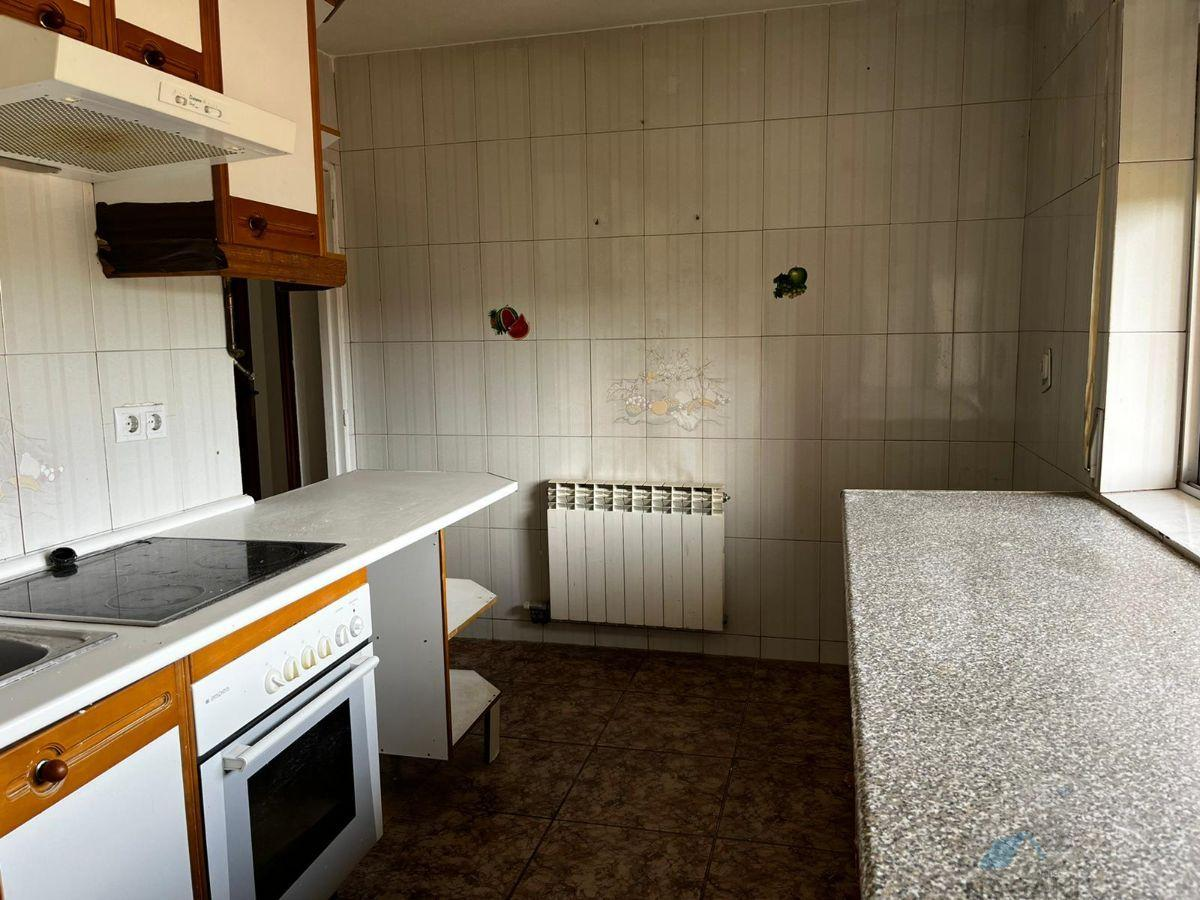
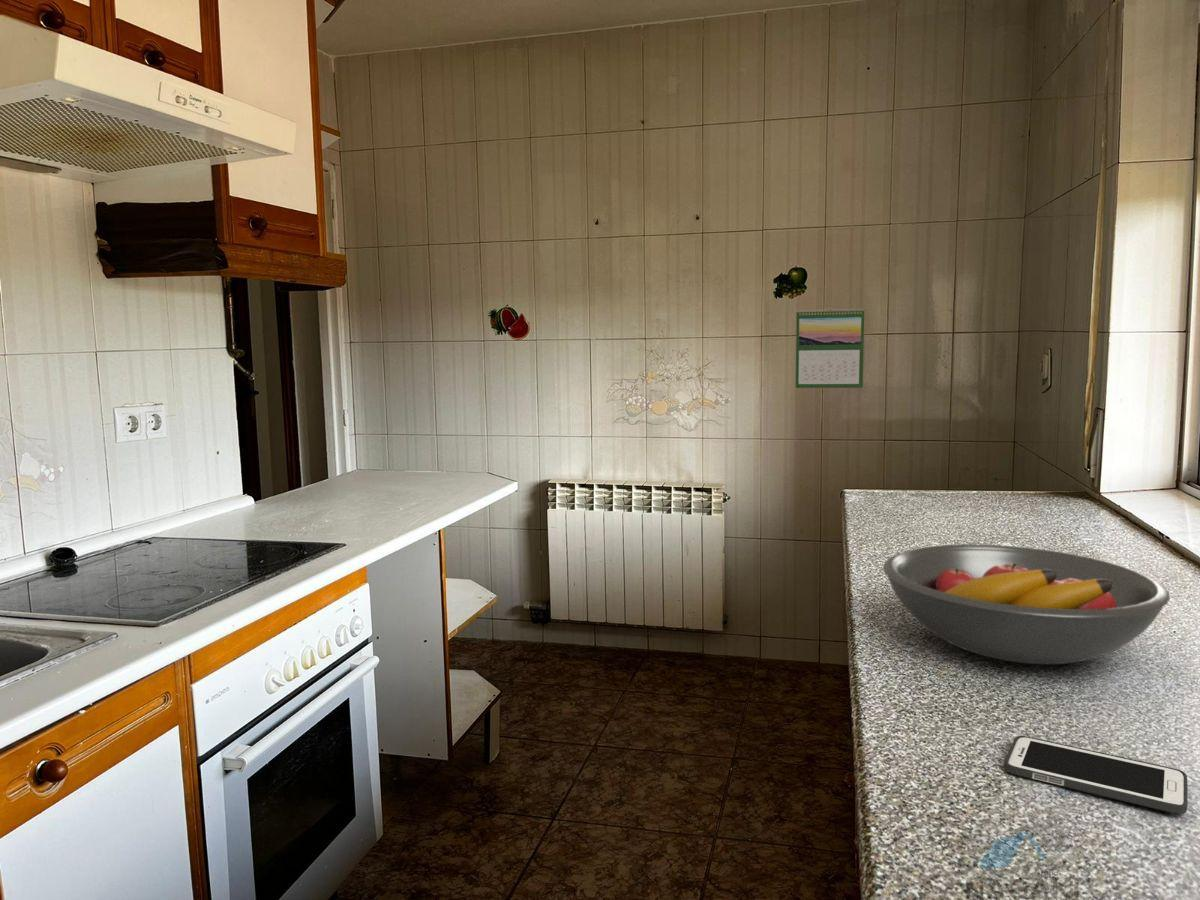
+ fruit bowl [882,544,1171,665]
+ cell phone [1004,735,1189,815]
+ calendar [795,307,865,389]
